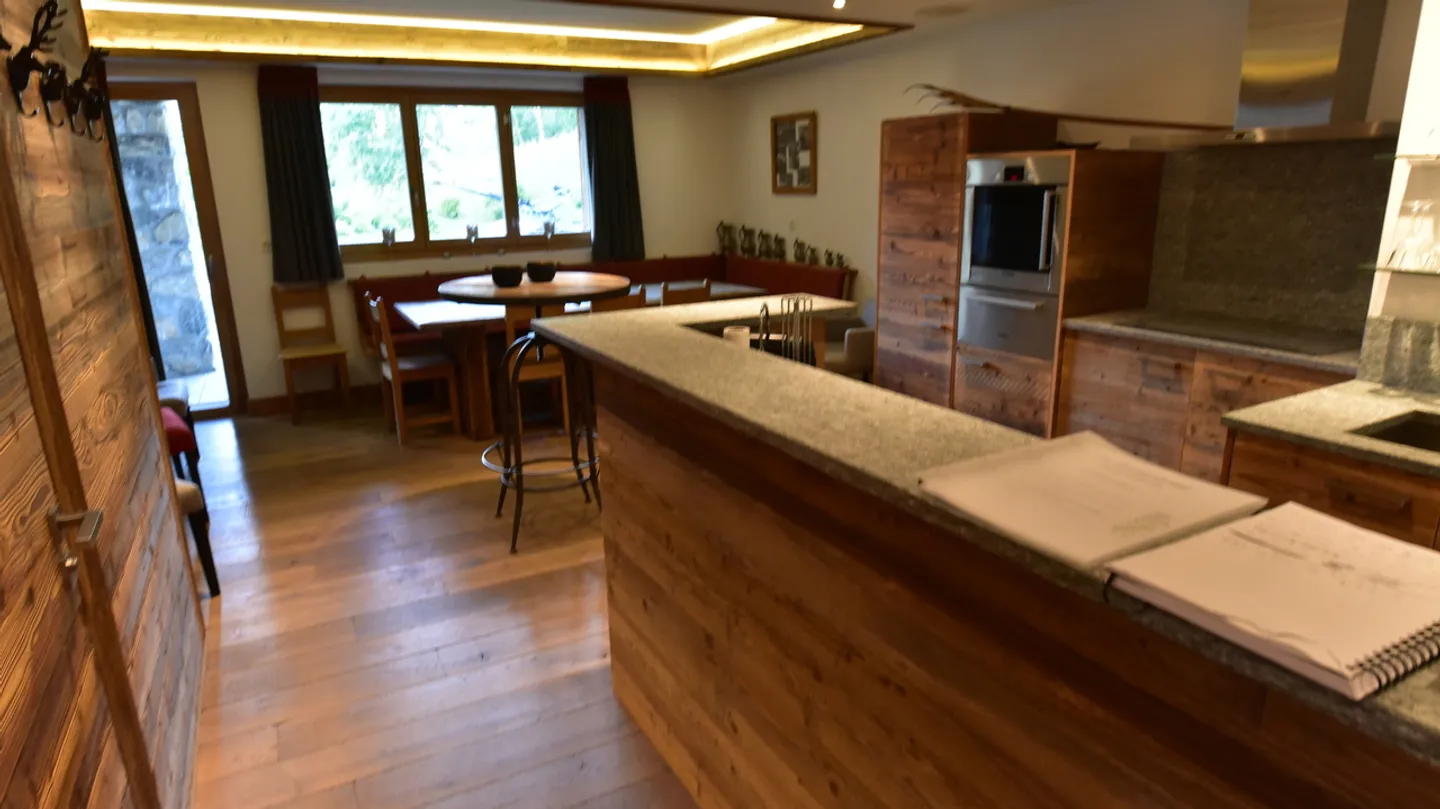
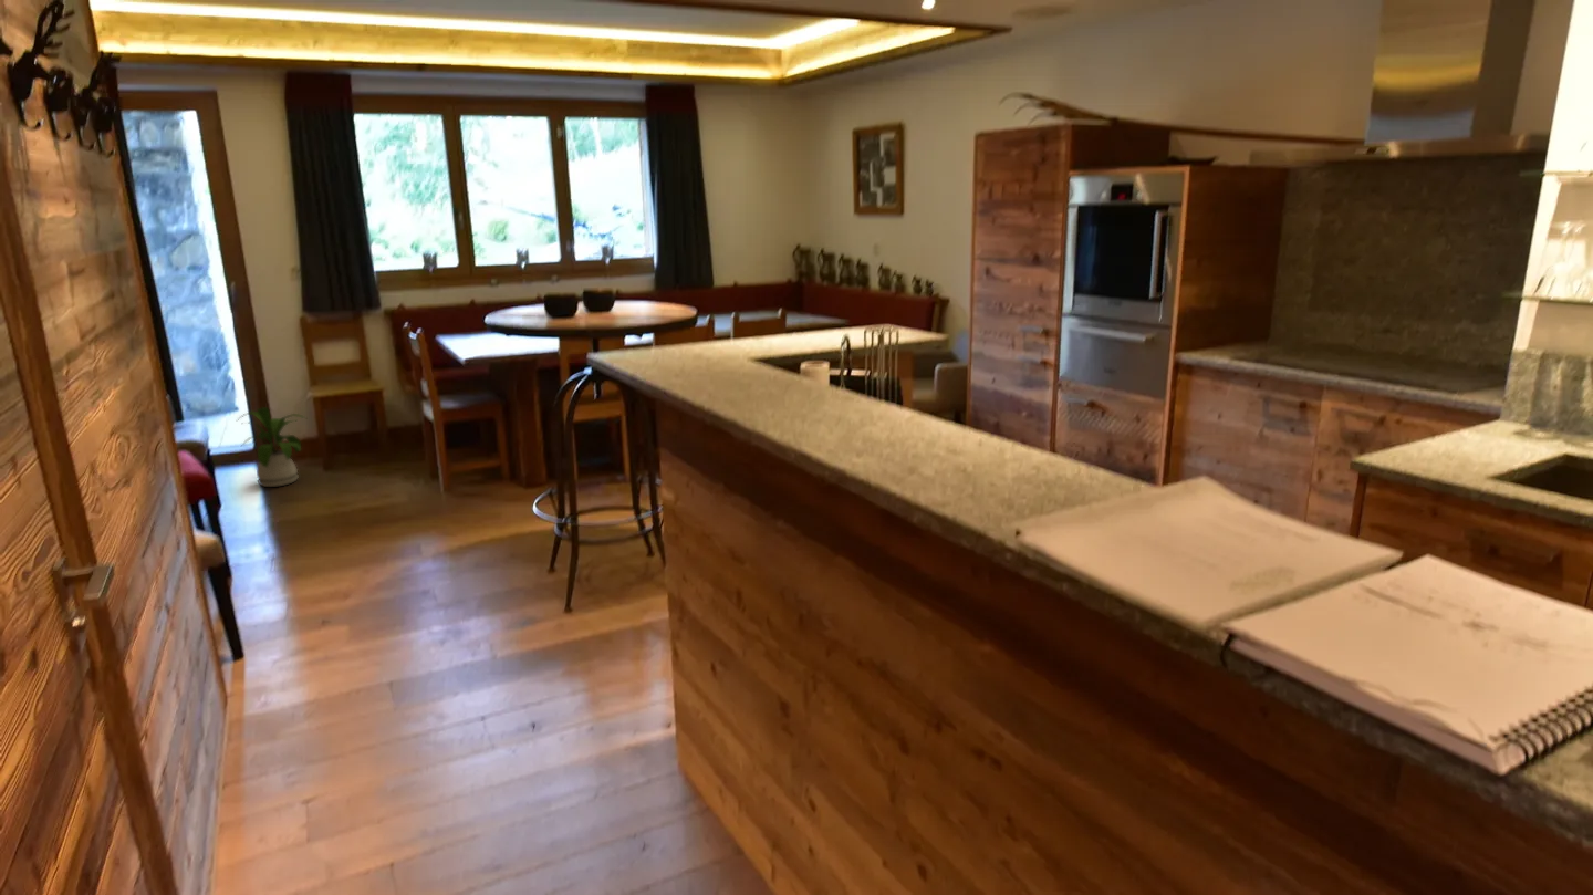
+ house plant [236,406,308,488]
